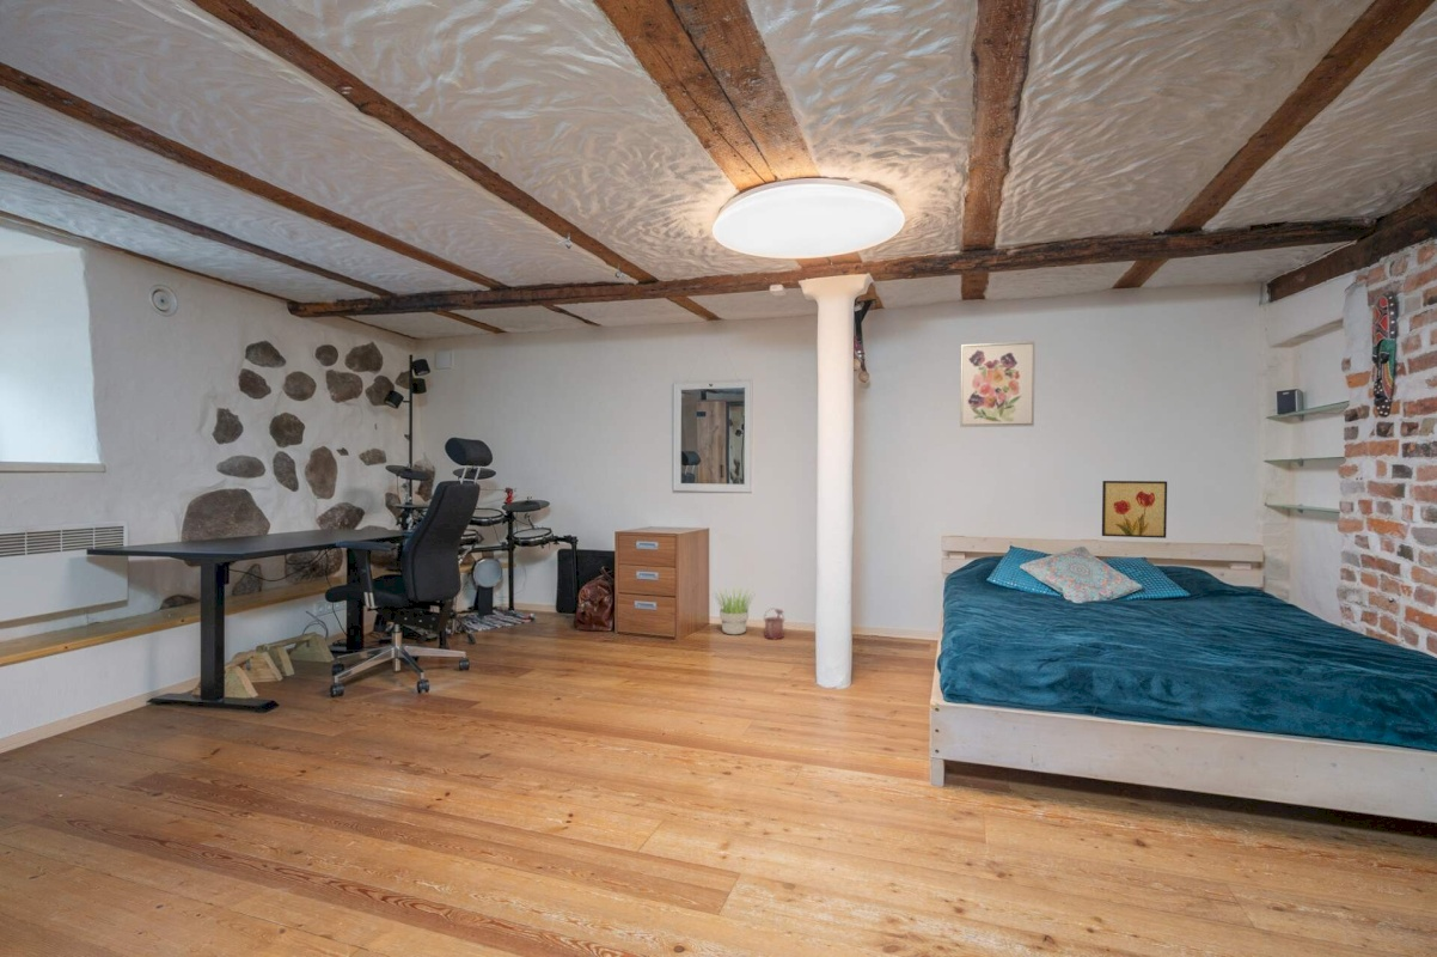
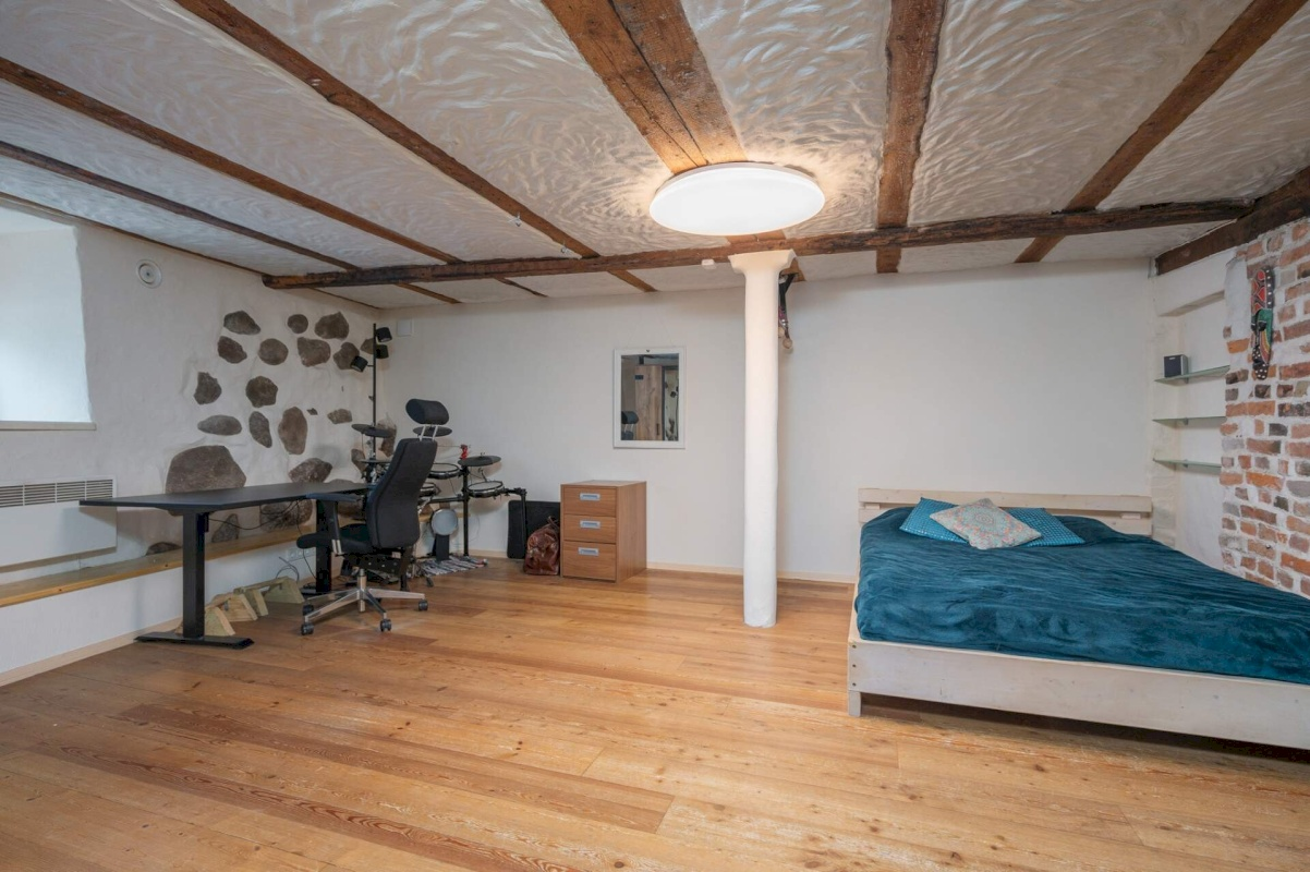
- watering can [763,608,785,641]
- wall art [959,340,1037,428]
- potted plant [713,586,757,635]
- wall art [1101,480,1168,540]
